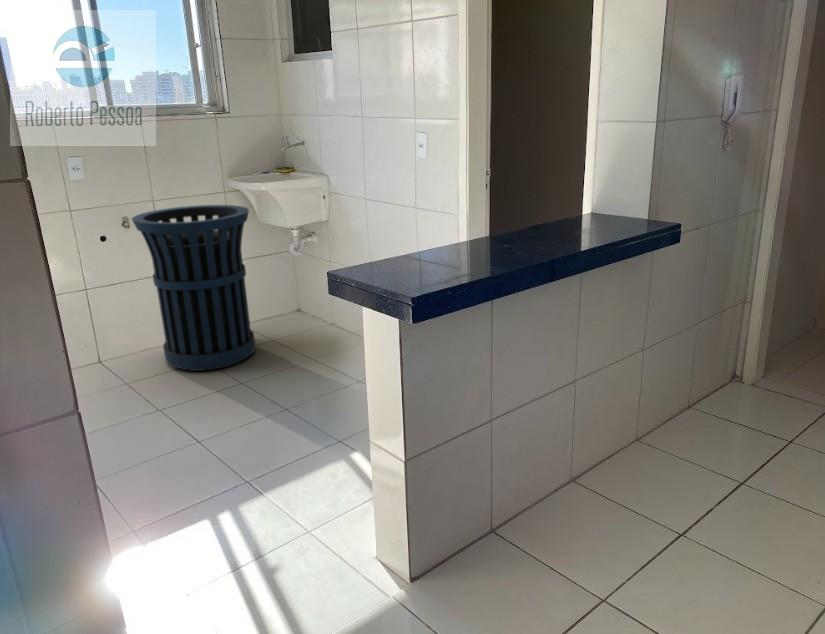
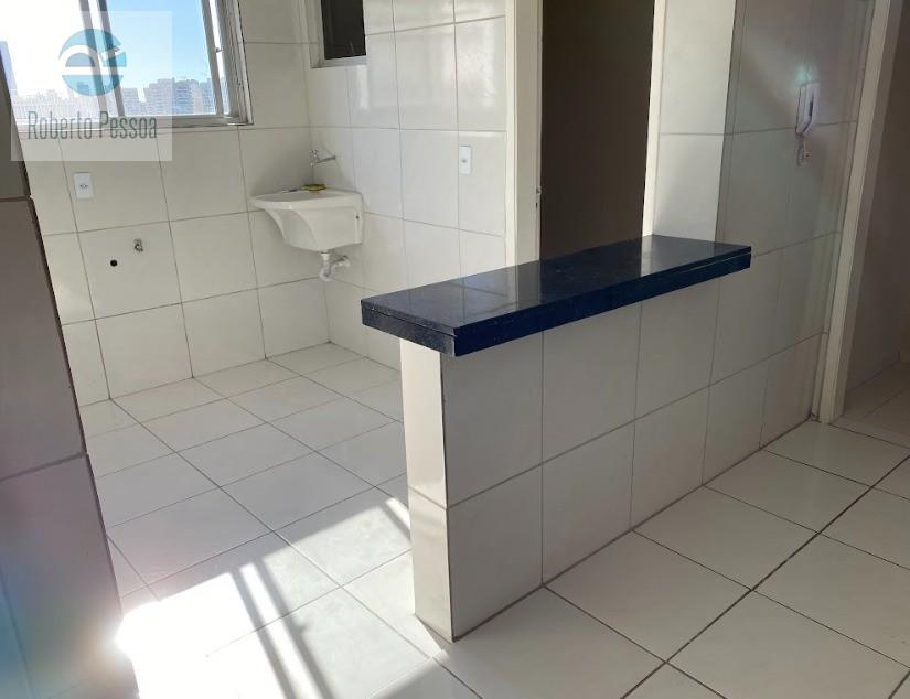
- trash can [131,204,257,372]
